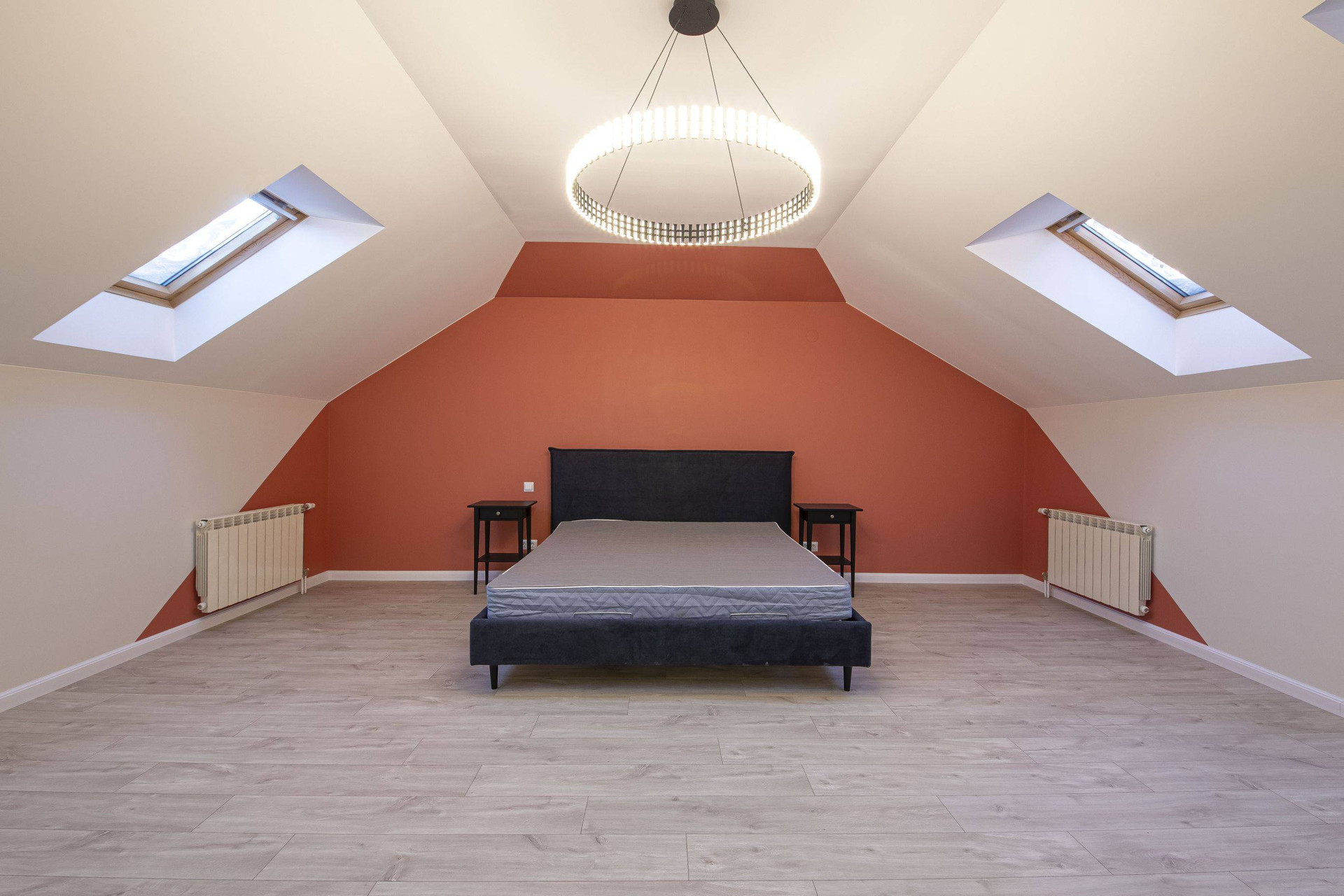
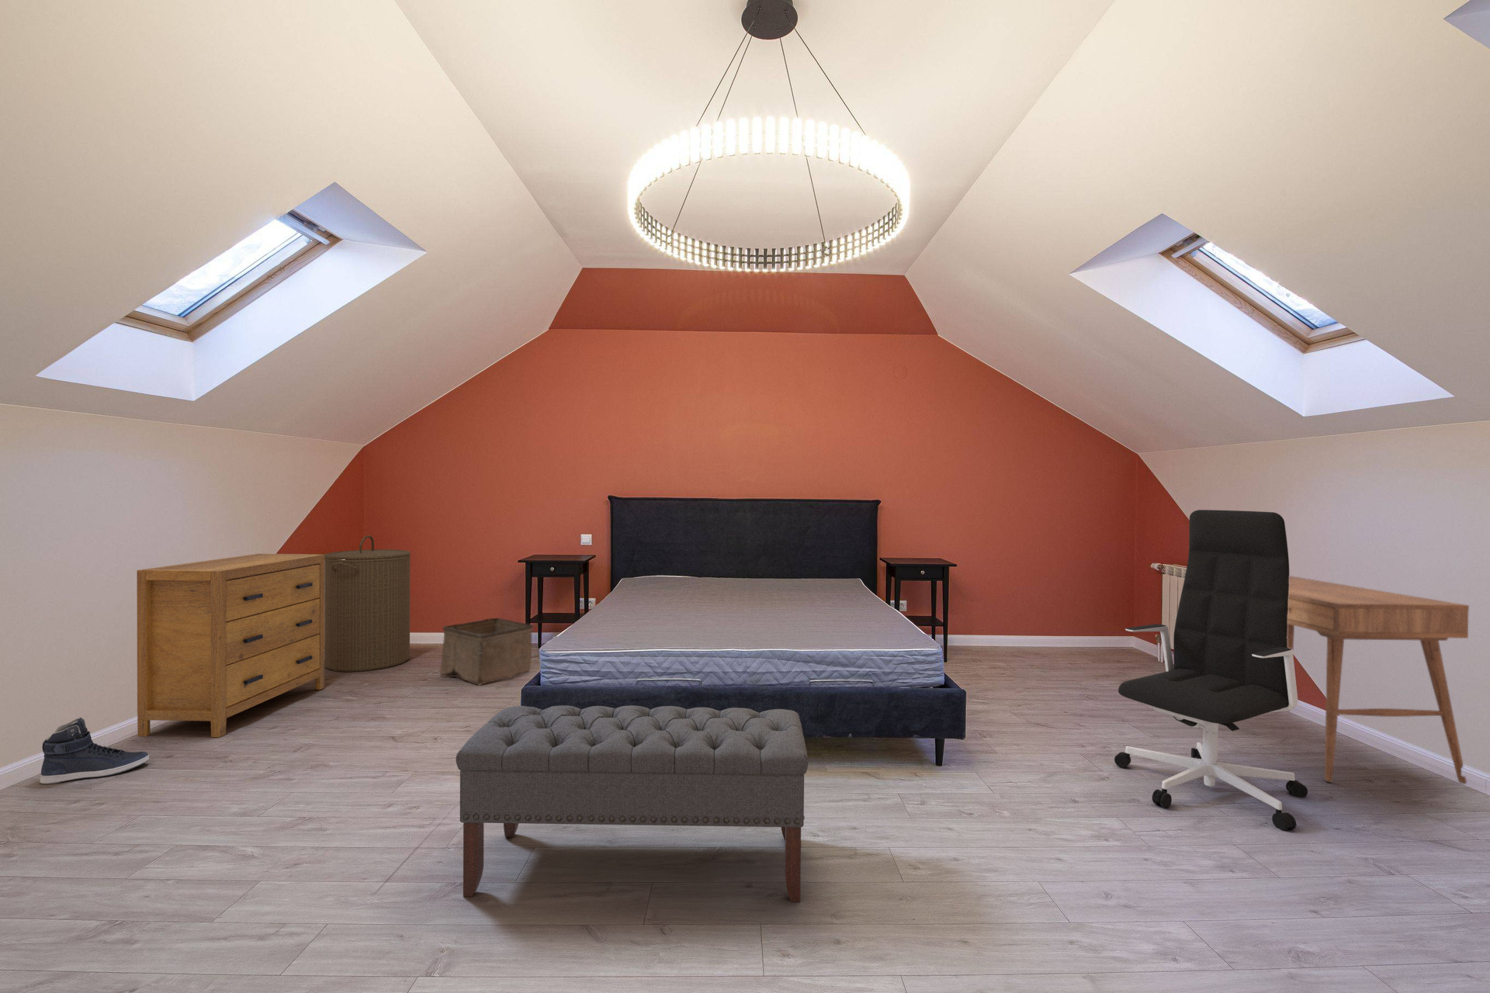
+ storage bin [439,617,534,686]
+ sneaker [39,717,150,785]
+ bench [456,705,808,902]
+ laundry hamper [325,534,411,673]
+ office chair [1114,509,1308,831]
+ desk [1286,575,1470,785]
+ dresser [136,553,325,738]
